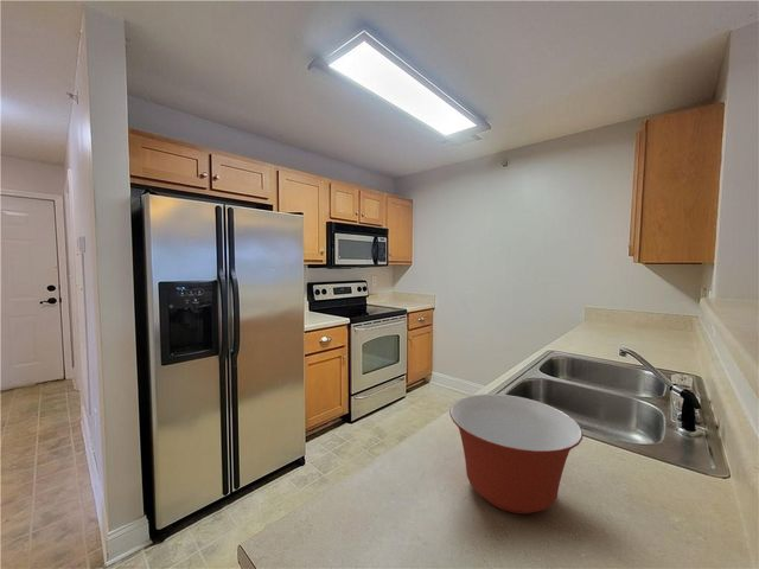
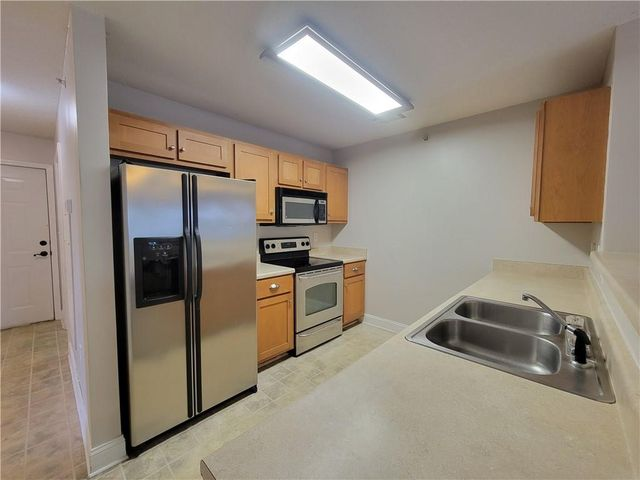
- mixing bowl [448,392,583,516]
